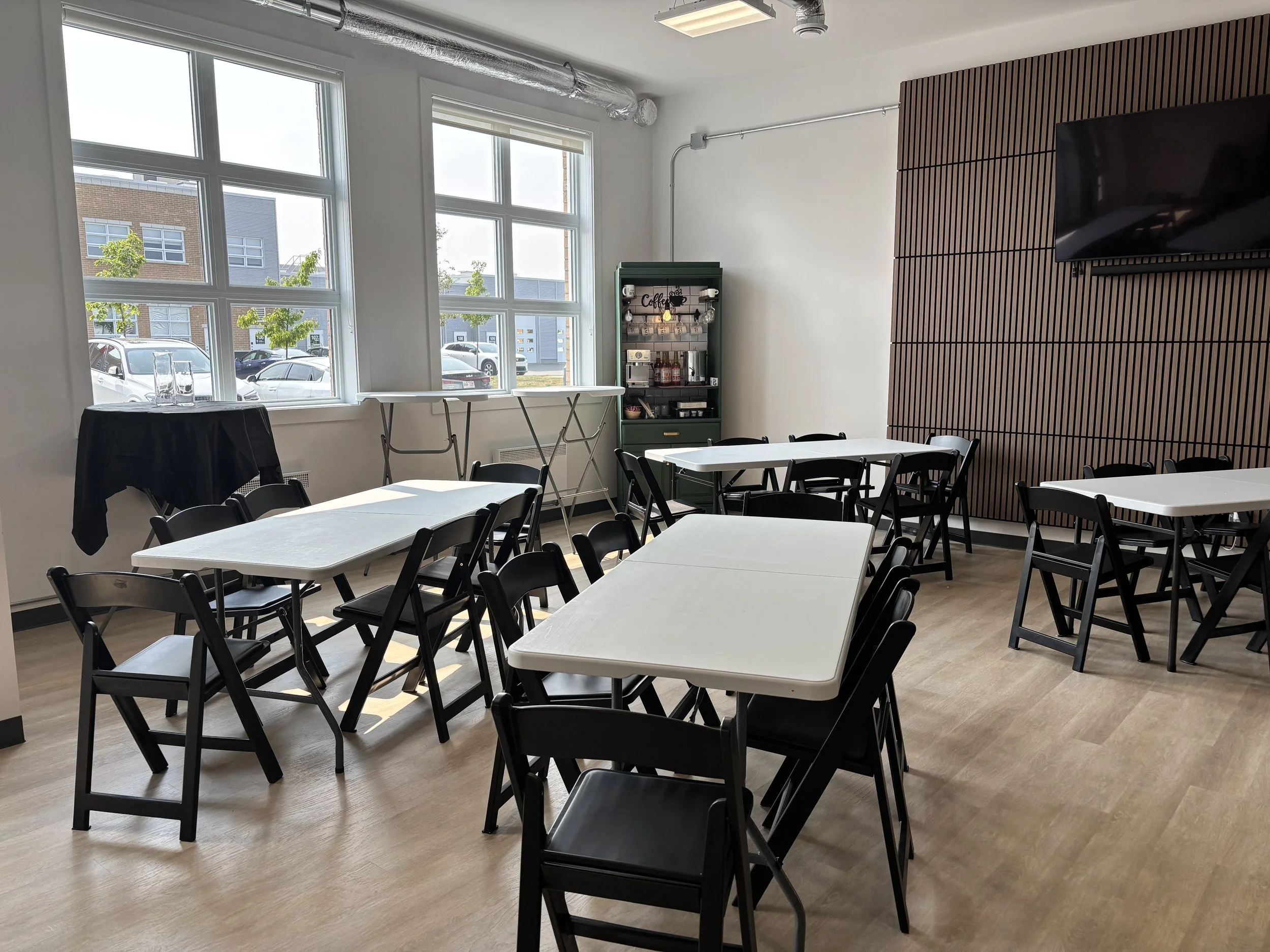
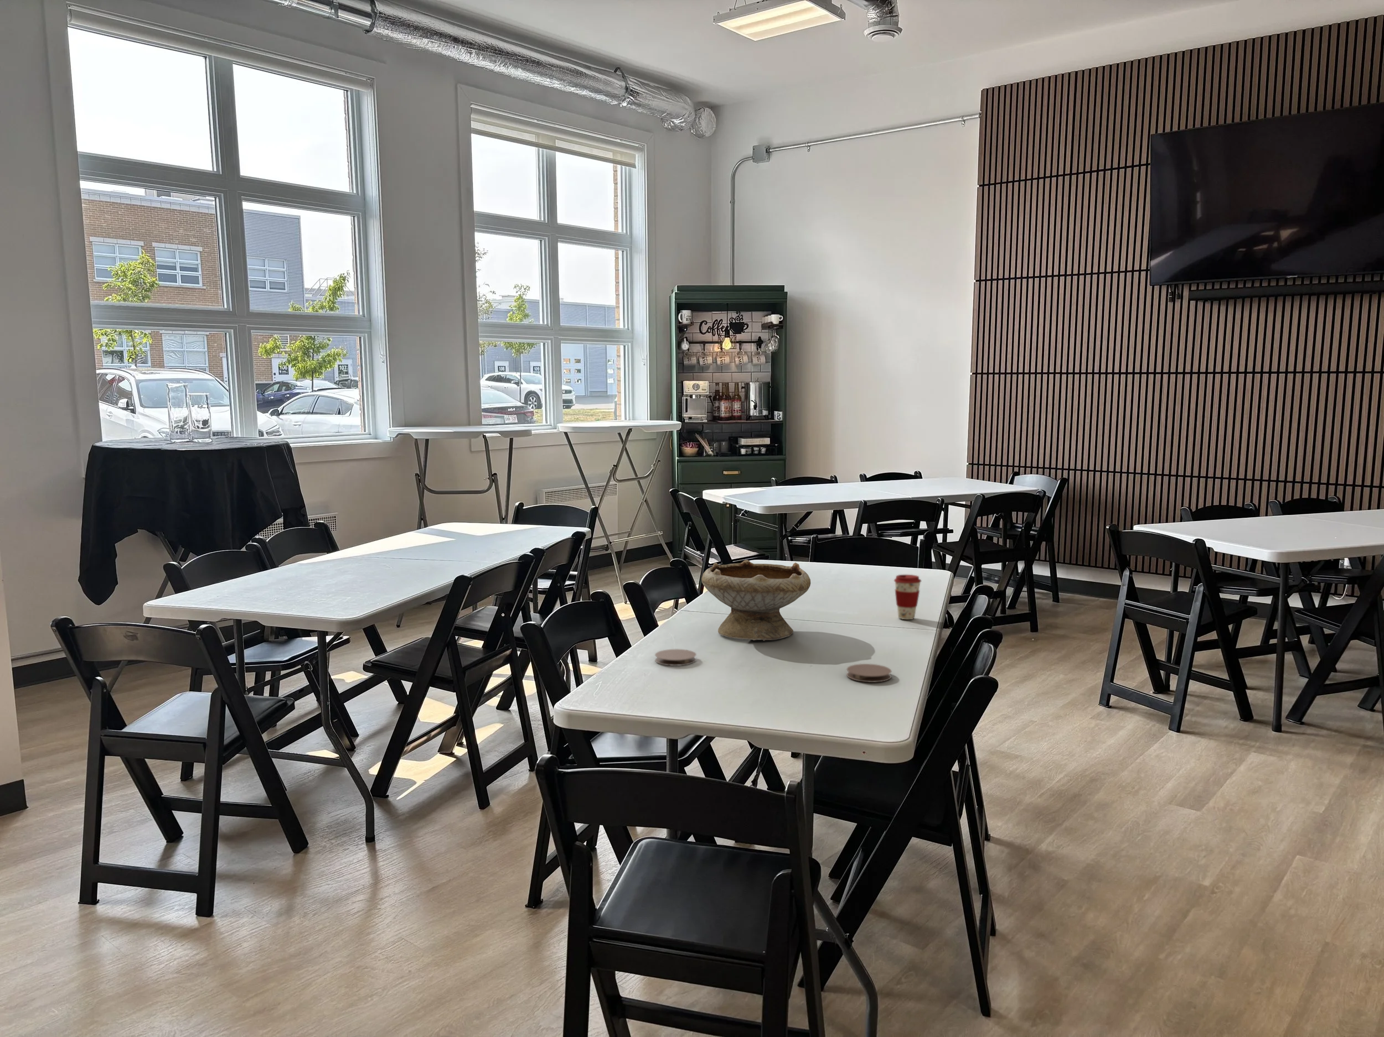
+ bowl [701,560,811,640]
+ coaster [654,649,697,667]
+ coaster [846,663,893,683]
+ coffee cup [894,574,922,620]
